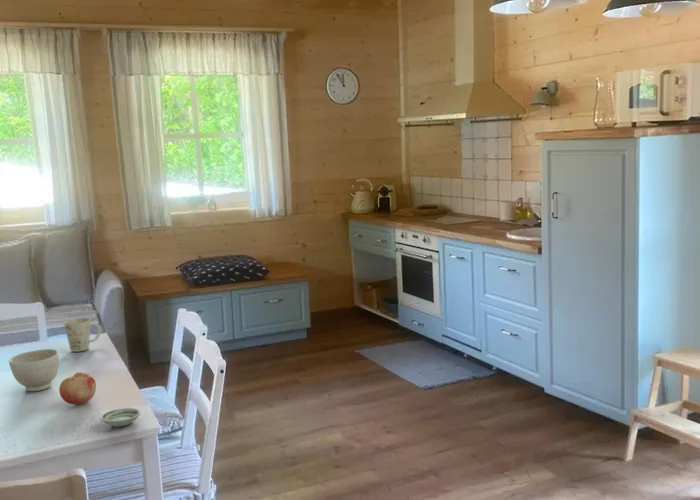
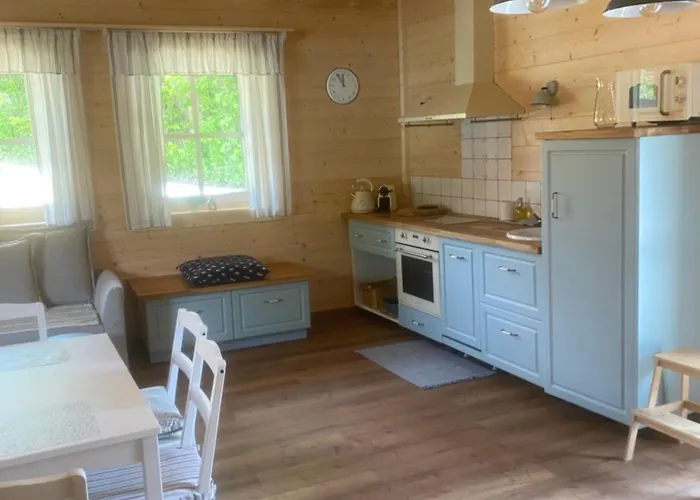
- saucer [100,407,142,428]
- bowl [8,348,60,392]
- fruit [58,371,97,406]
- mug [63,317,102,353]
